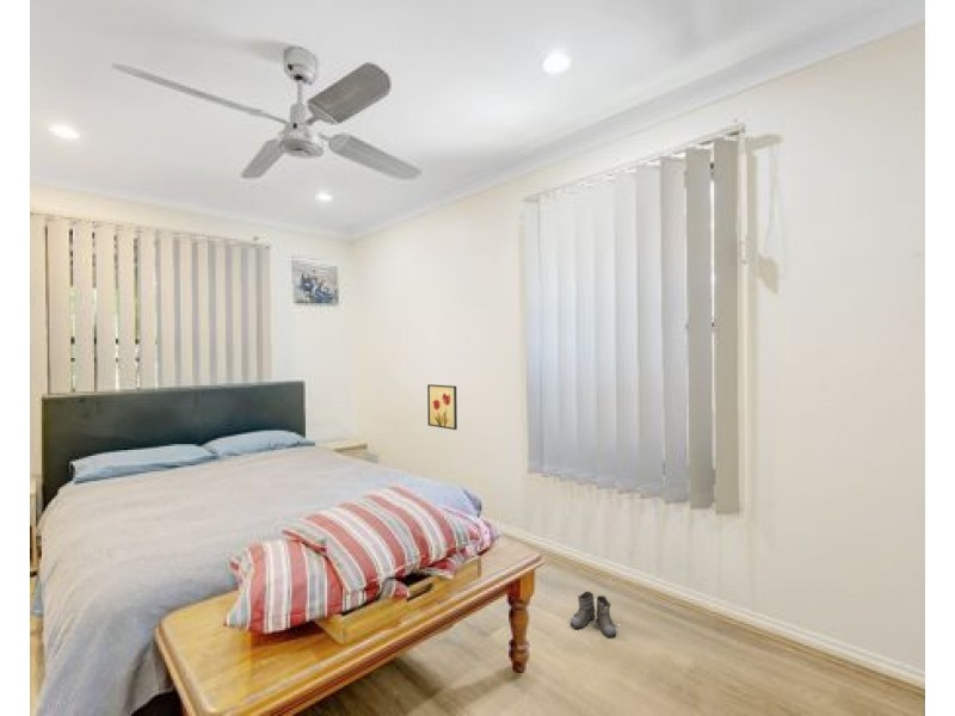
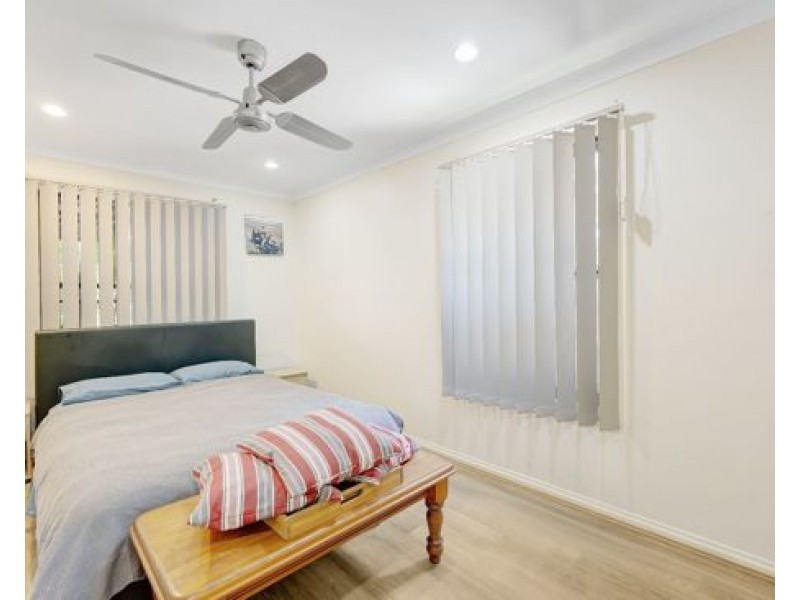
- boots [569,590,617,638]
- wall art [426,383,458,431]
